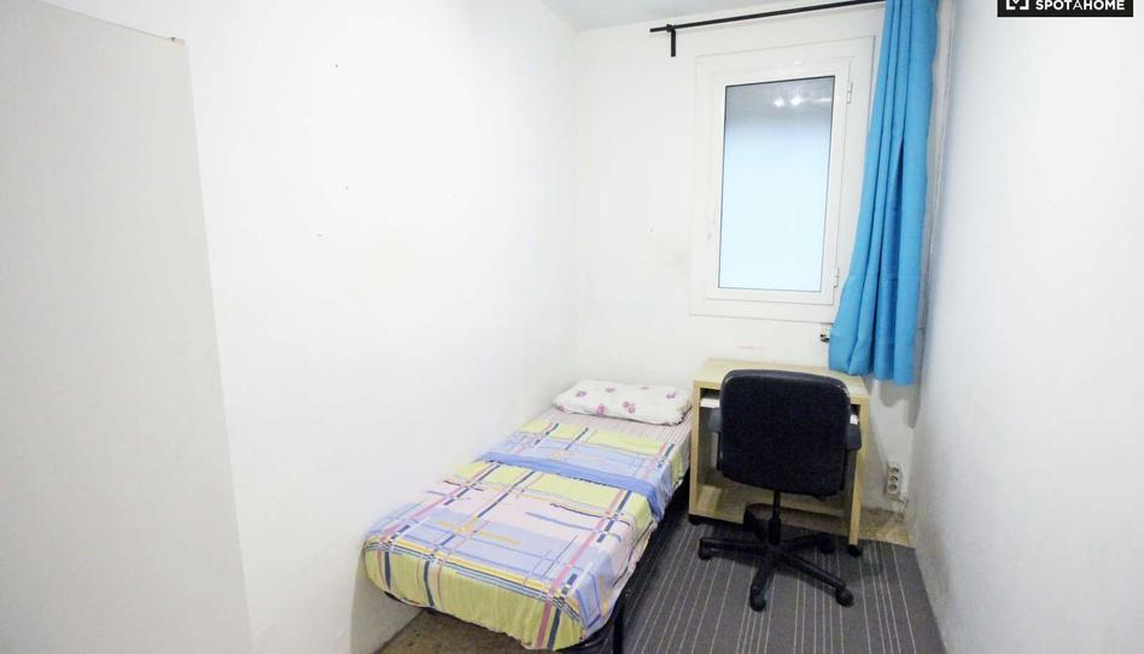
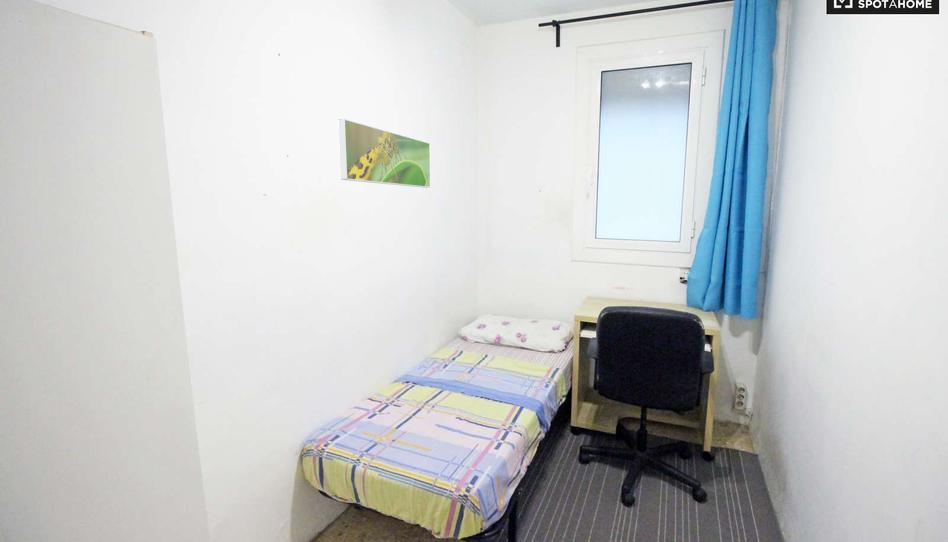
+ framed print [337,118,431,189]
